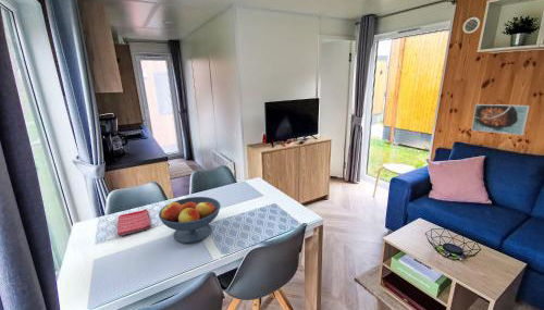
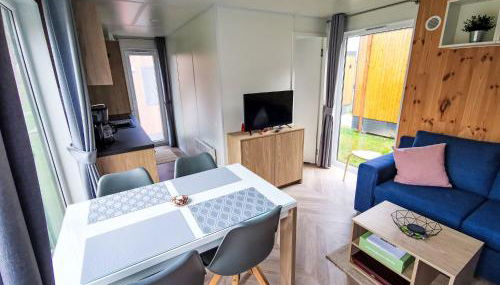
- dish towel [116,208,152,237]
- fruit bowl [158,196,222,244]
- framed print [470,103,531,136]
